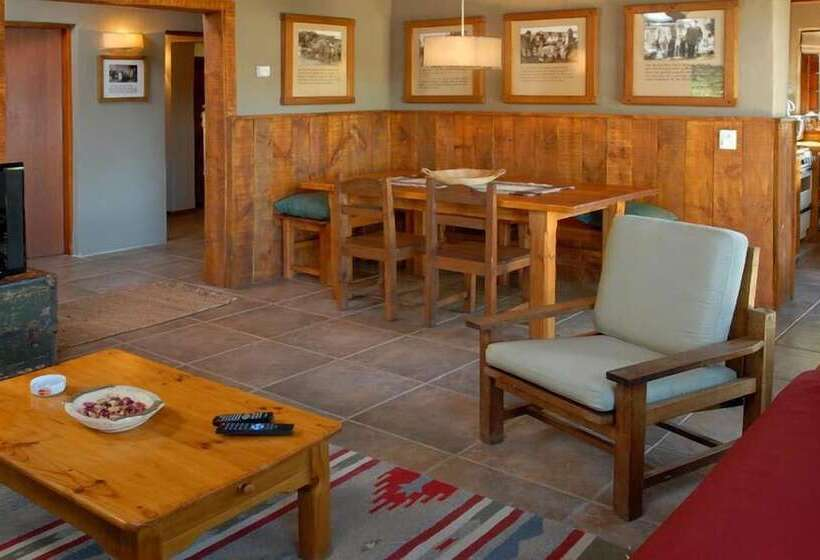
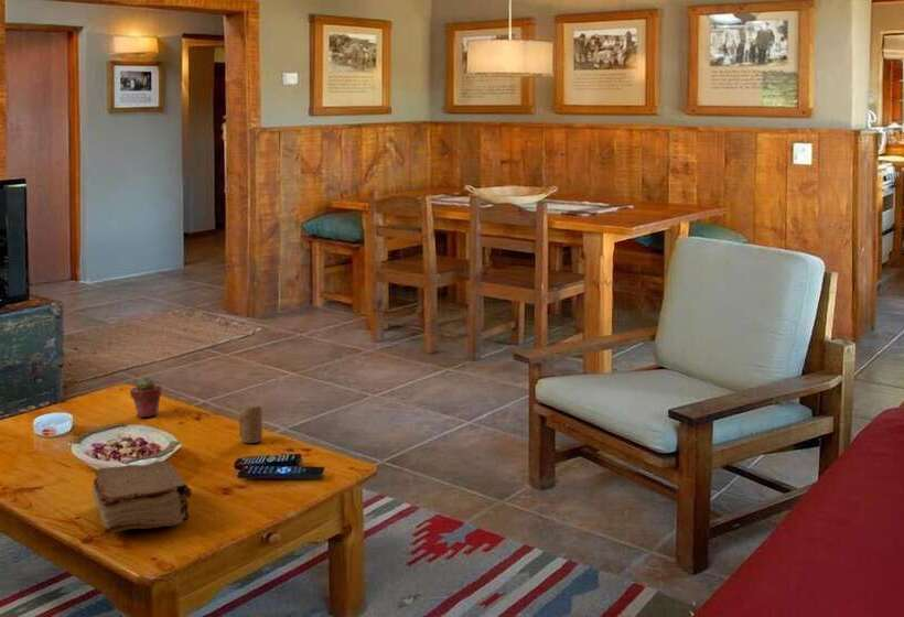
+ candle [237,403,263,444]
+ book [90,459,193,533]
+ potted succulent [129,376,163,419]
